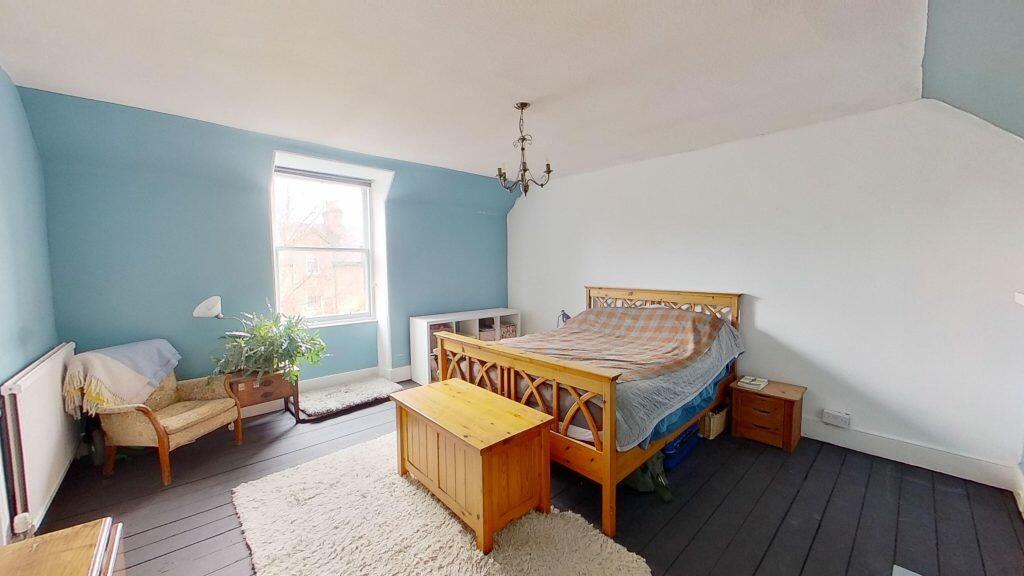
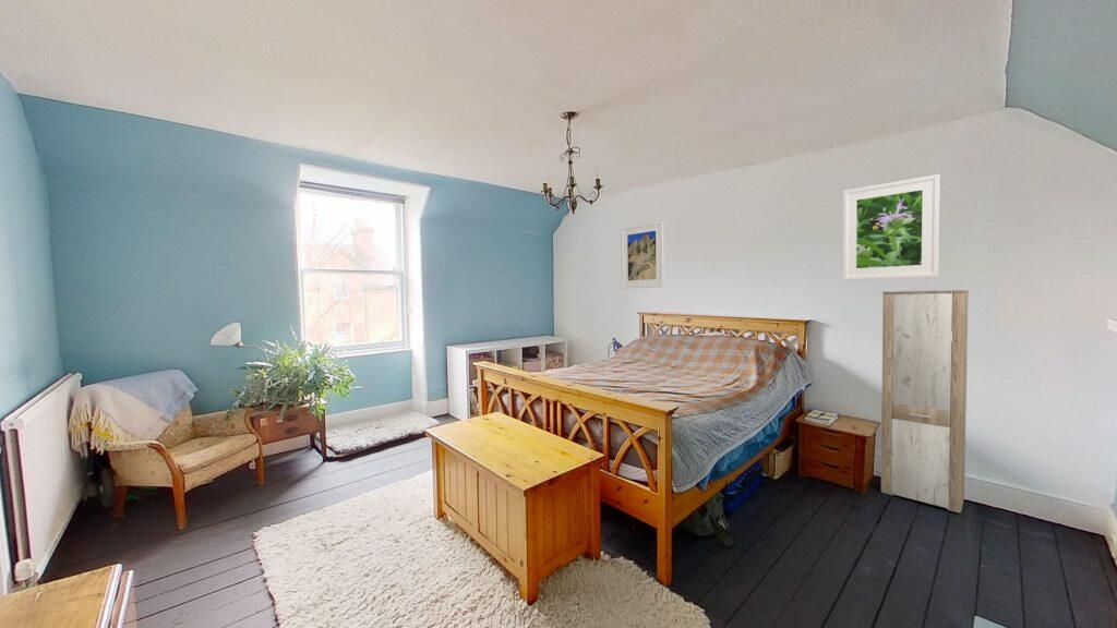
+ cabinet [880,289,970,514]
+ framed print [620,220,665,290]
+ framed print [842,173,941,281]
